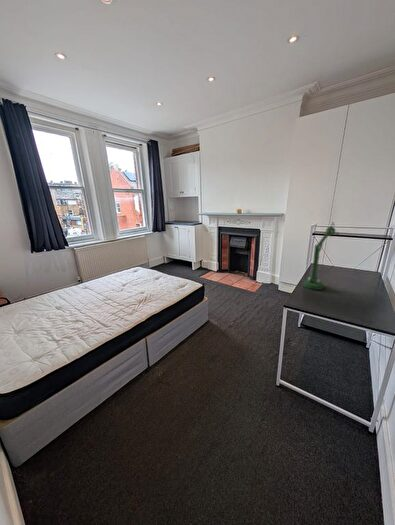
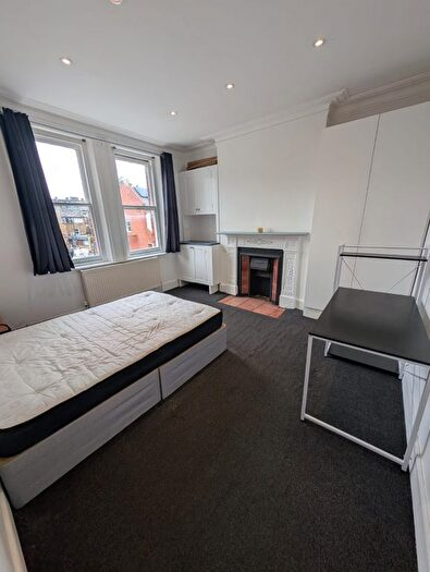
- desk lamp [302,221,340,291]
